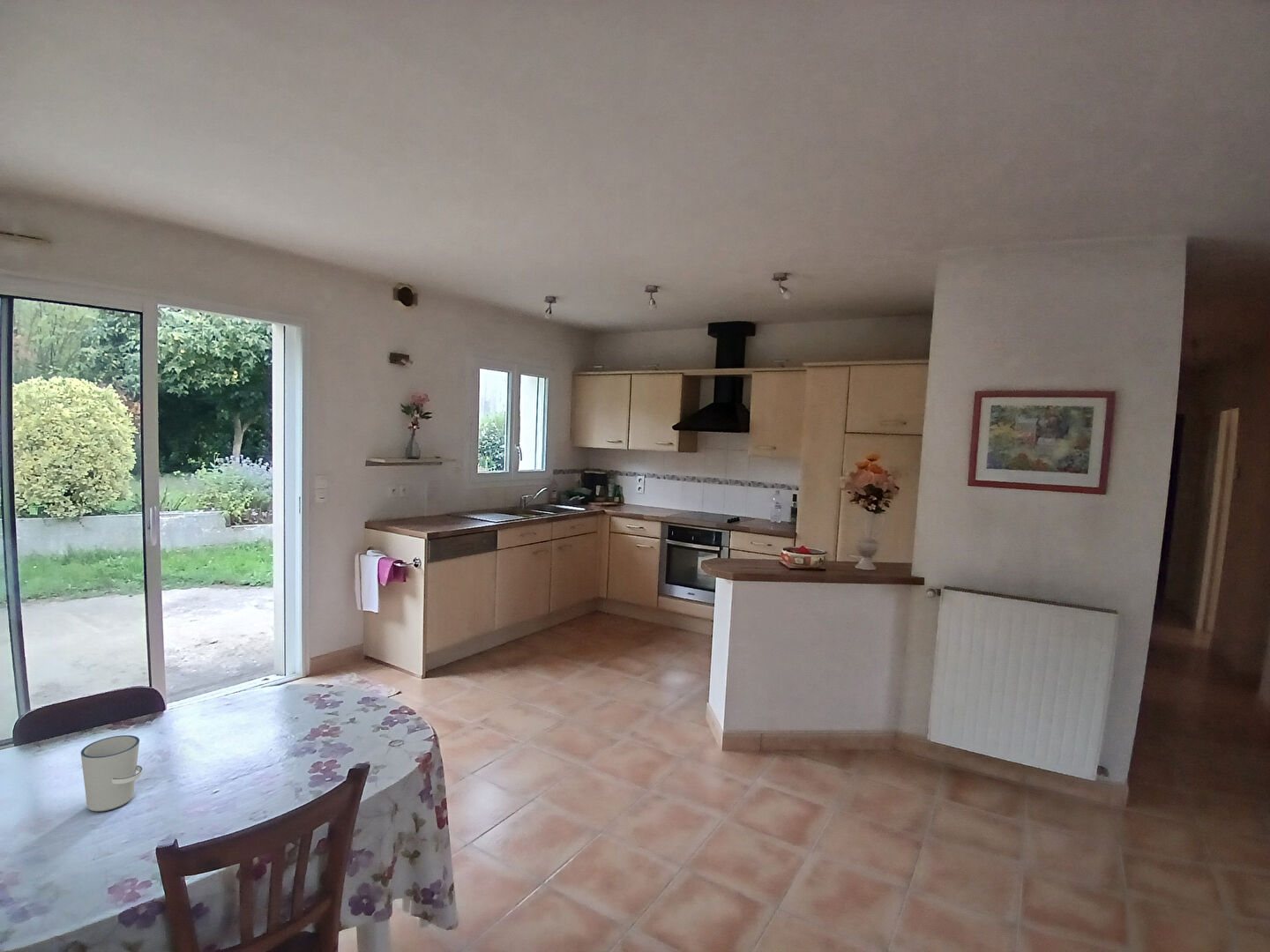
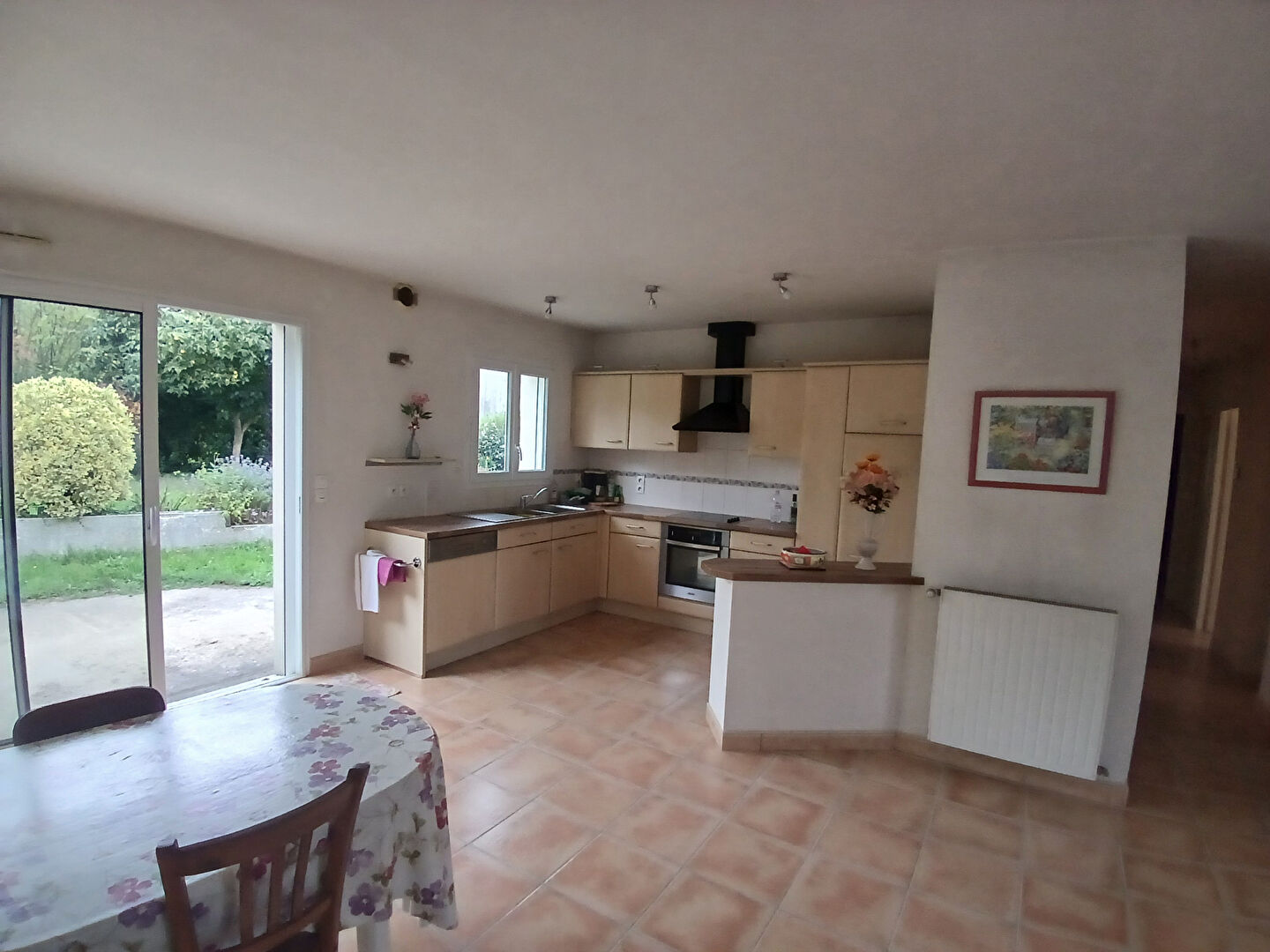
- cup [80,734,143,813]
